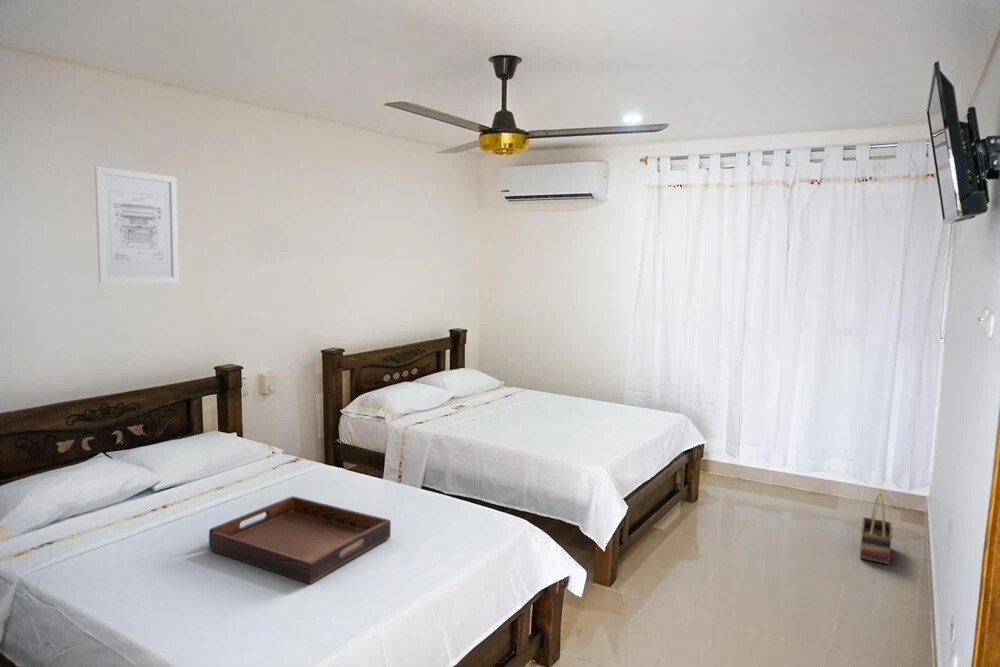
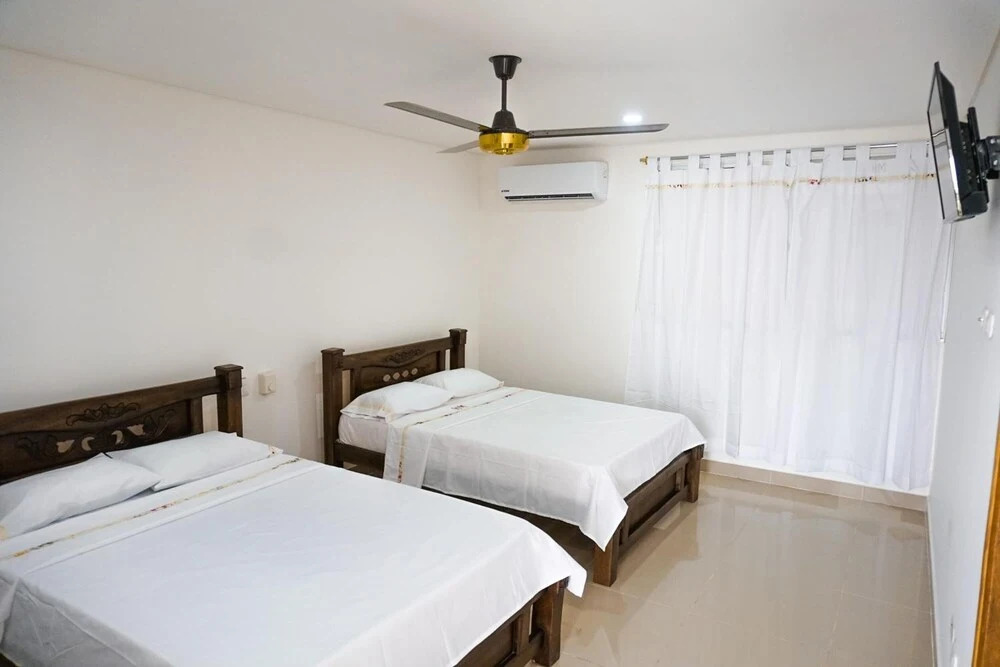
- serving tray [208,495,392,585]
- basket [859,491,893,565]
- wall art [94,165,180,284]
